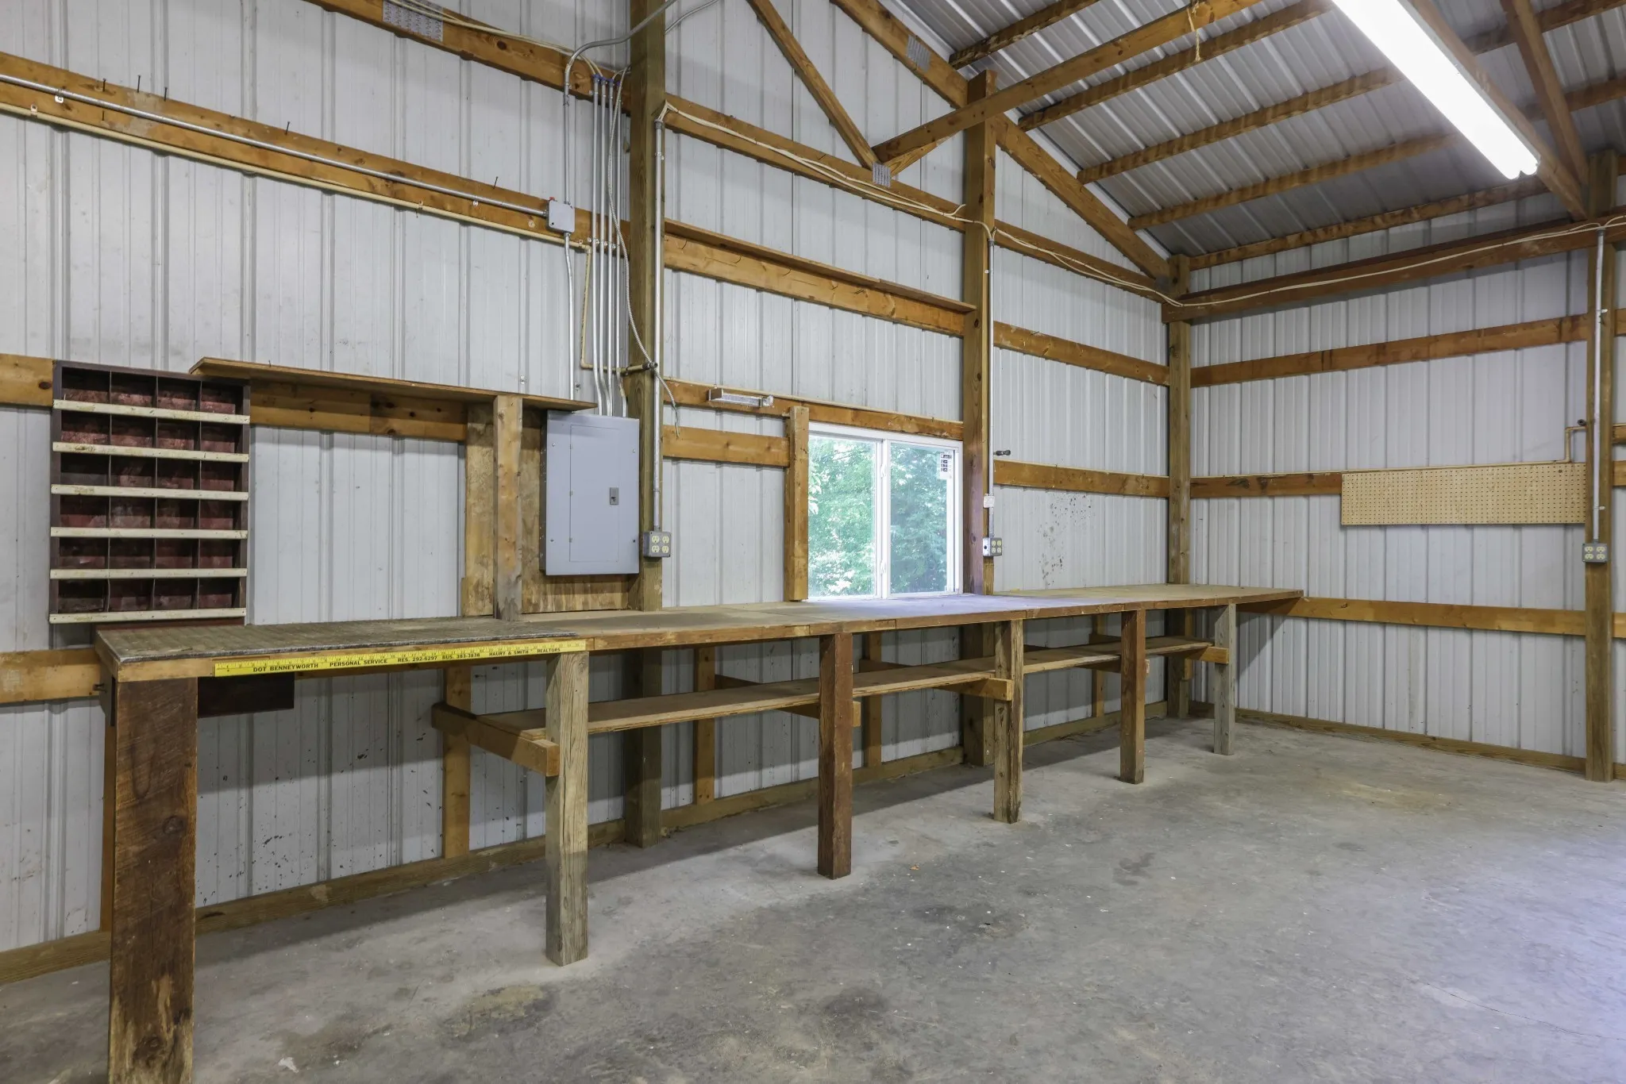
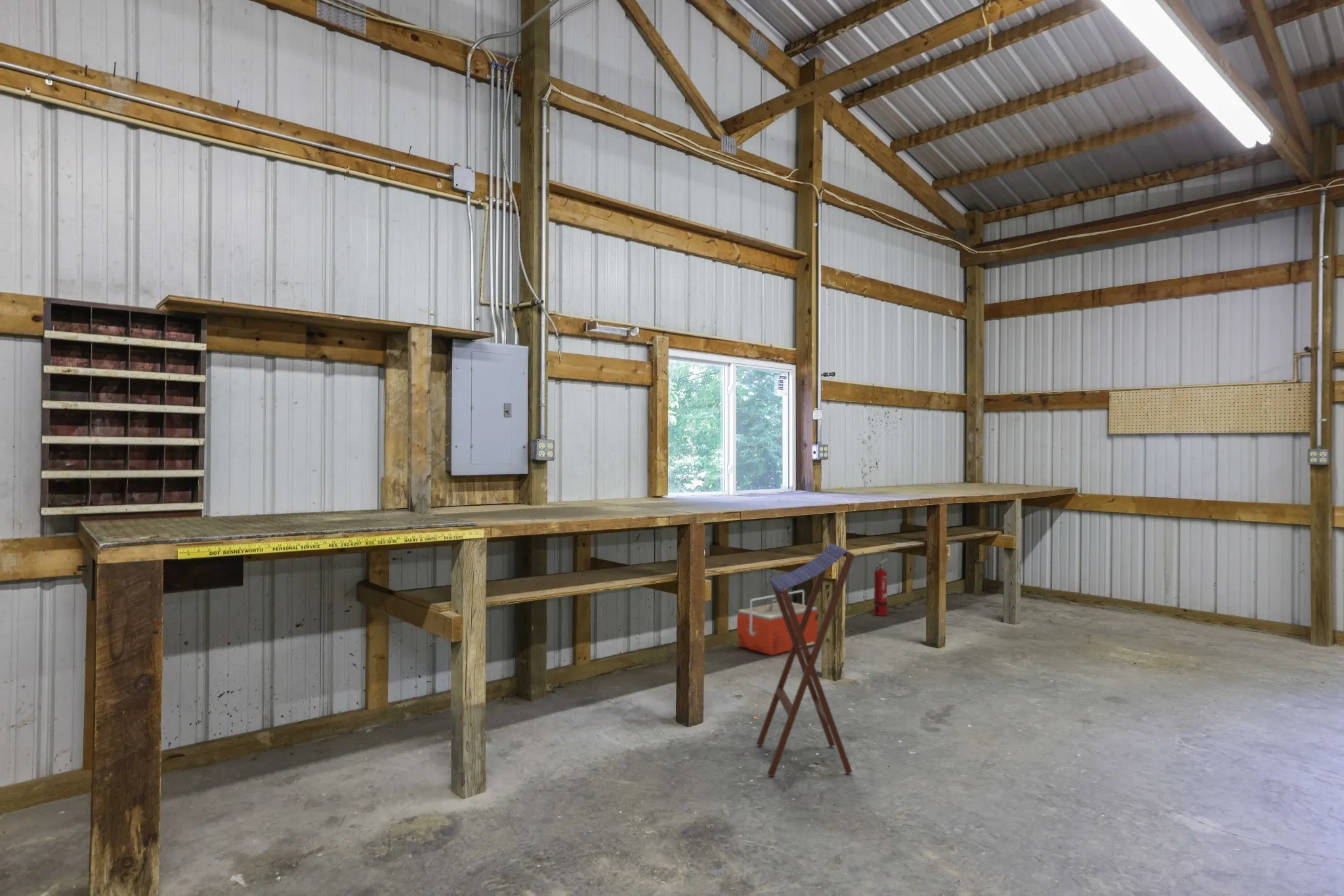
+ fire extinguisher [873,558,889,617]
+ stool [756,542,855,777]
+ cooler [736,589,819,656]
